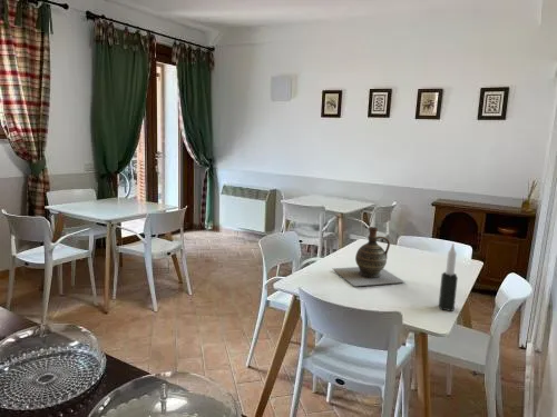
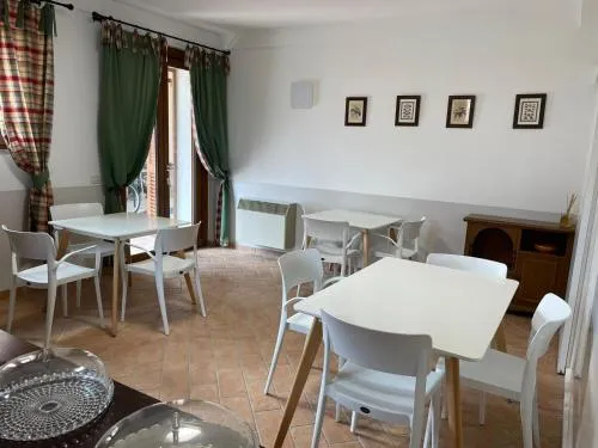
- candle [438,242,459,312]
- ceramic jug [332,226,407,287]
